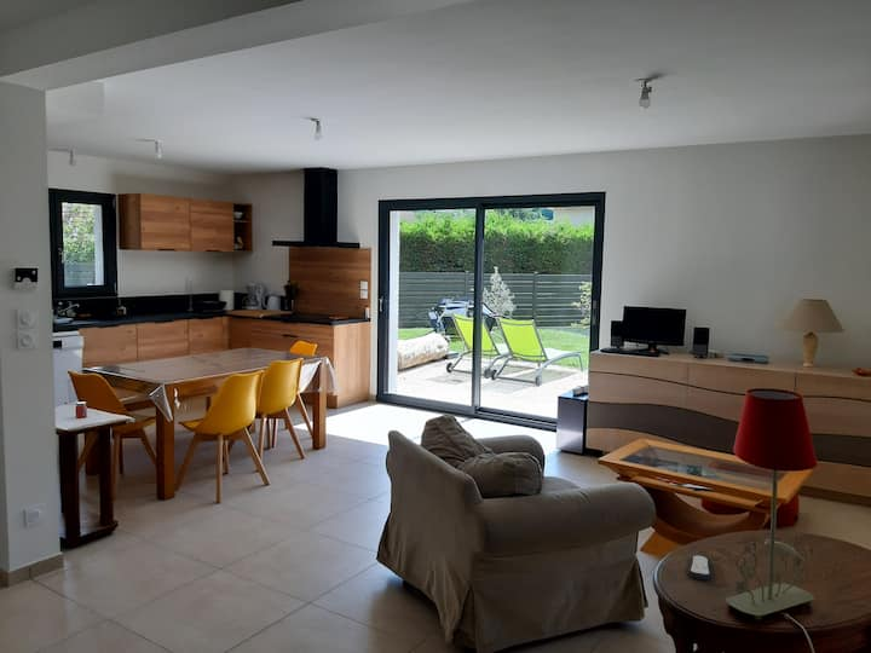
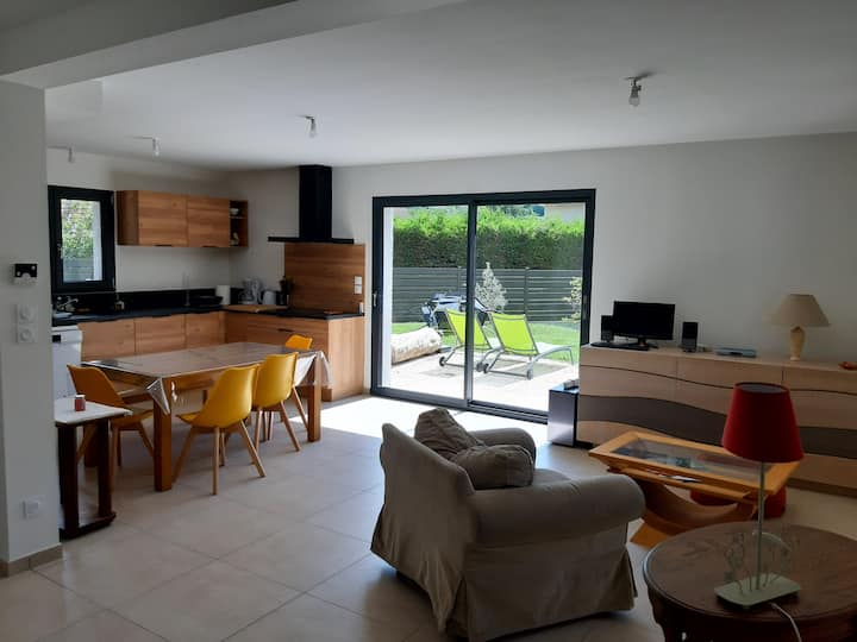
- remote control [686,554,714,582]
